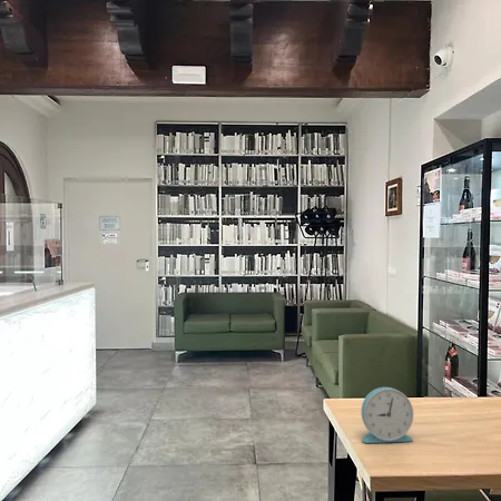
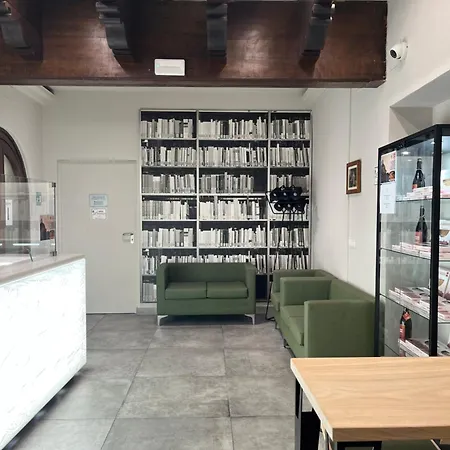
- alarm clock [361,386,414,444]
